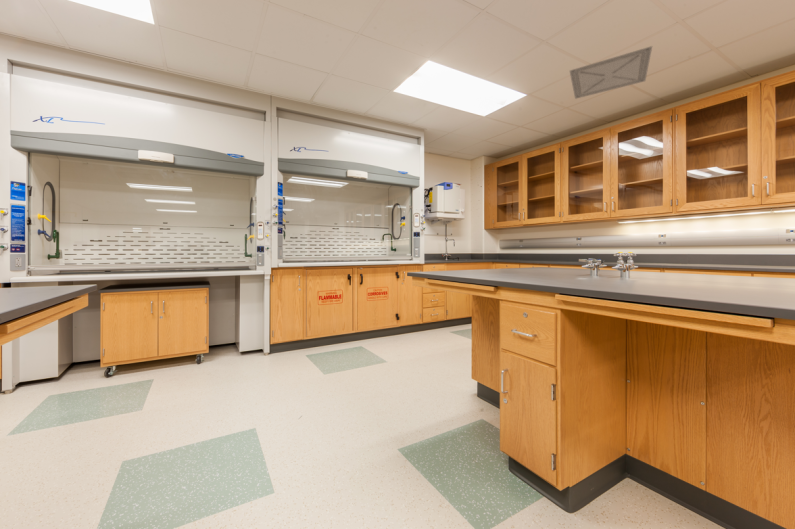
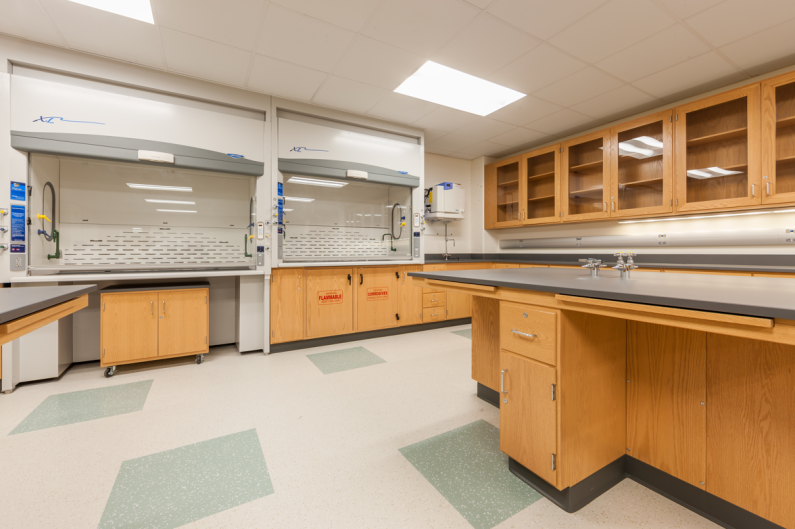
- ceiling vent [569,45,653,100]
